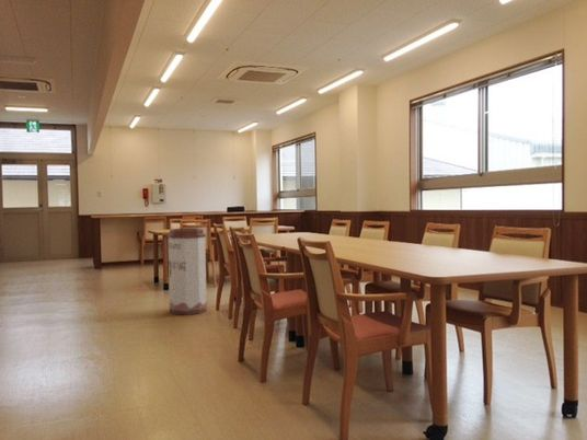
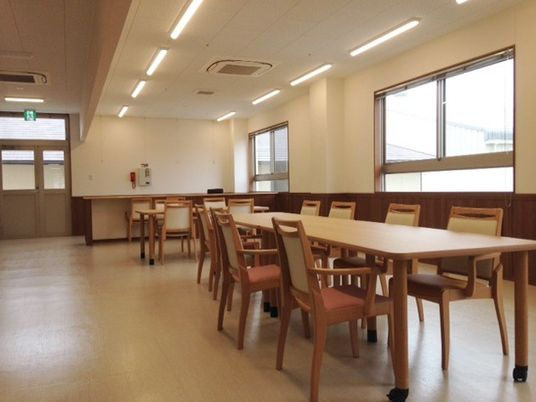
- trash can [165,228,208,316]
